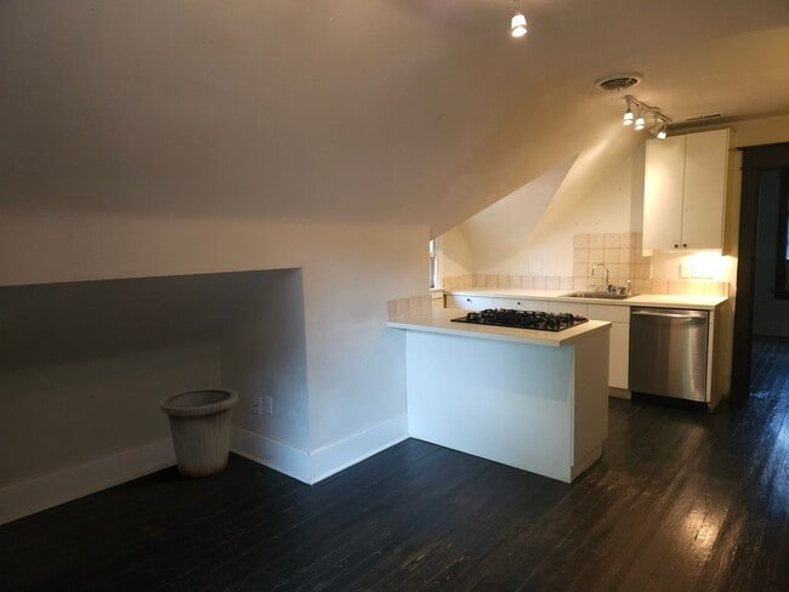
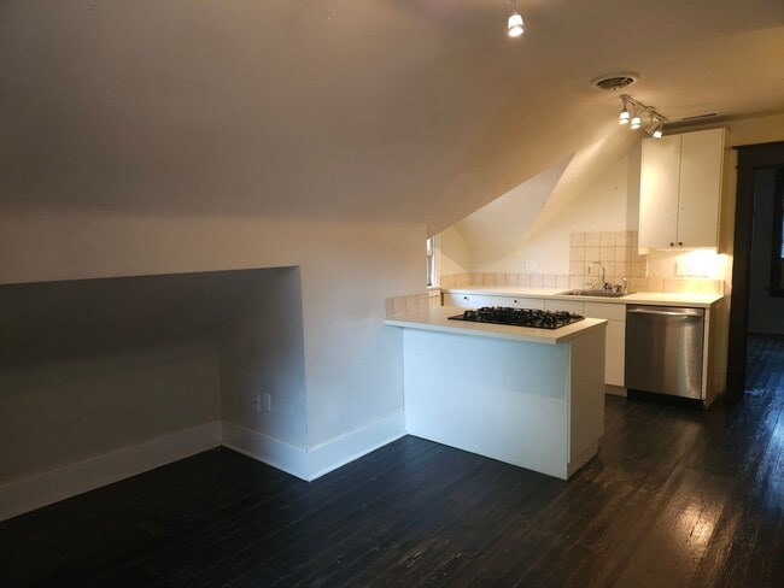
- trash can [159,387,239,479]
